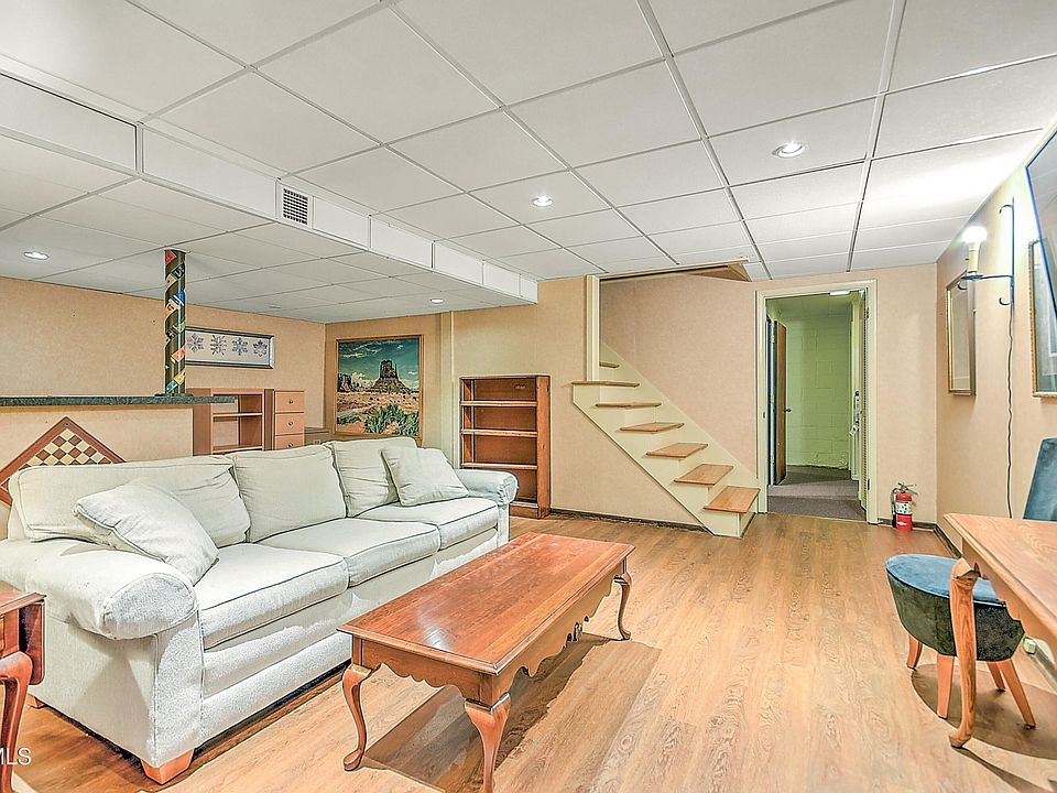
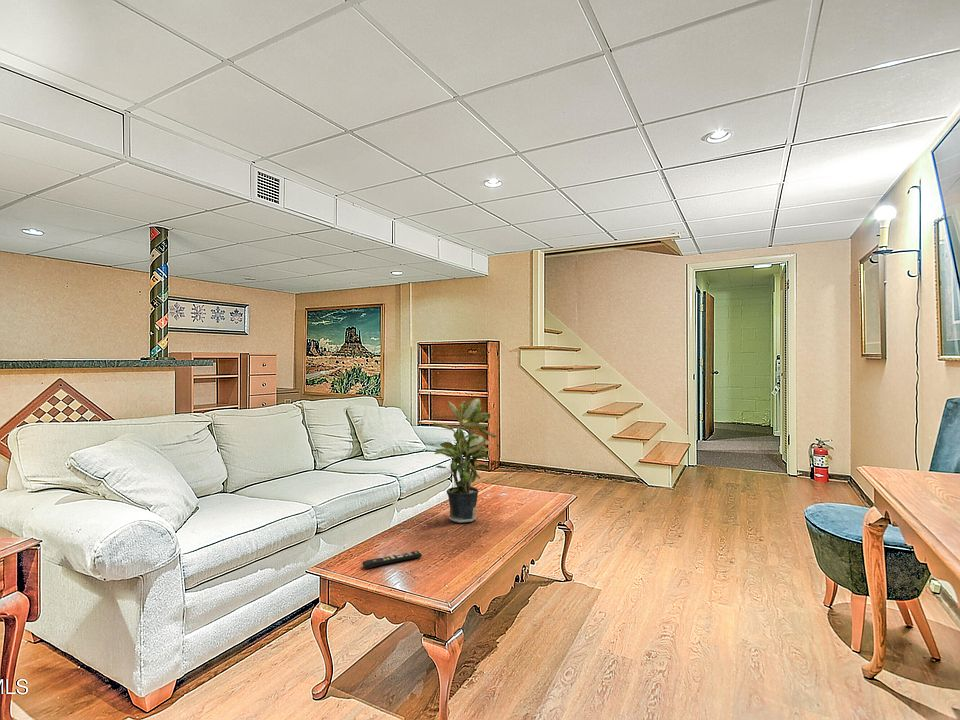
+ remote control [361,550,423,570]
+ potted plant [432,397,499,524]
